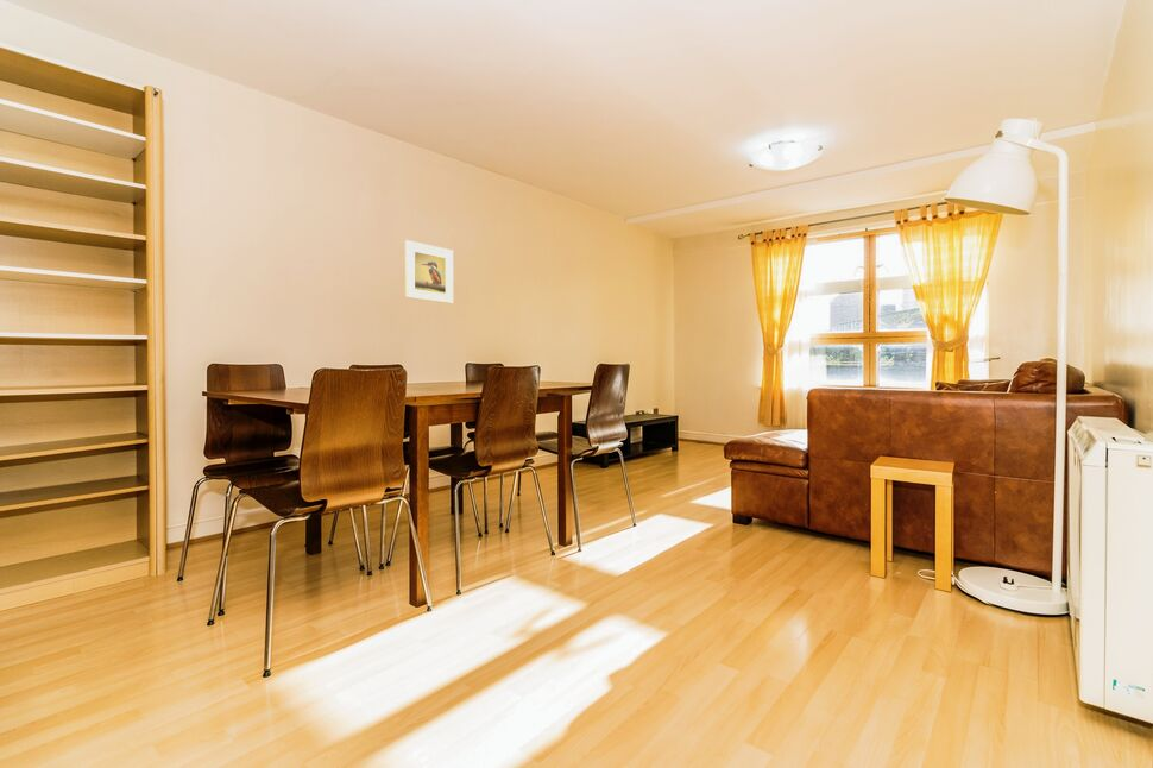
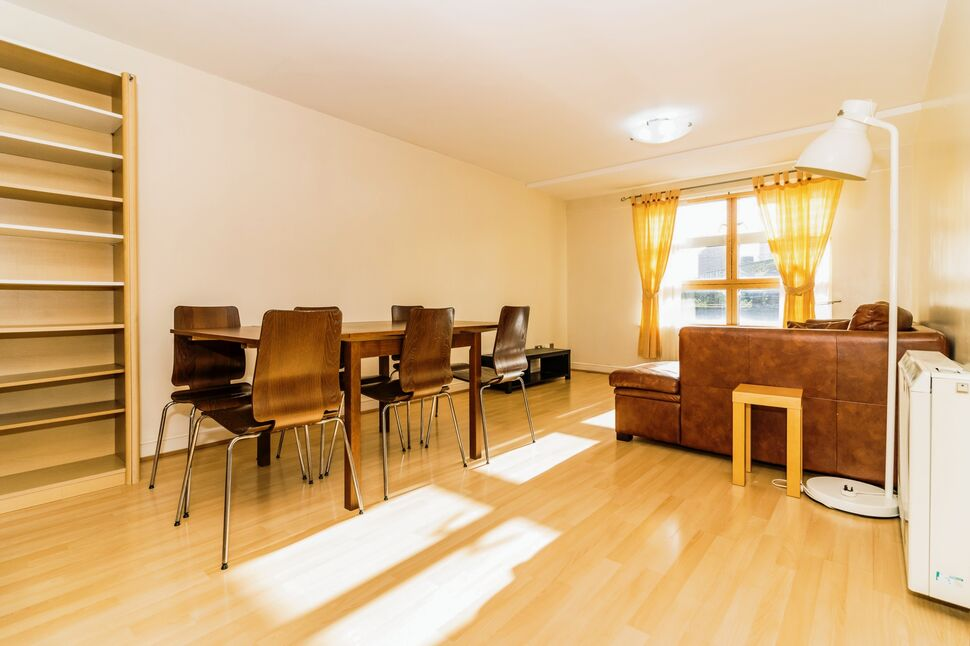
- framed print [404,239,454,304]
